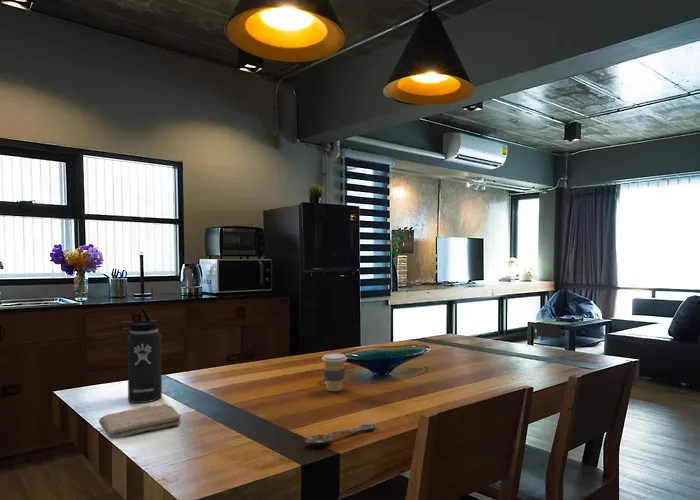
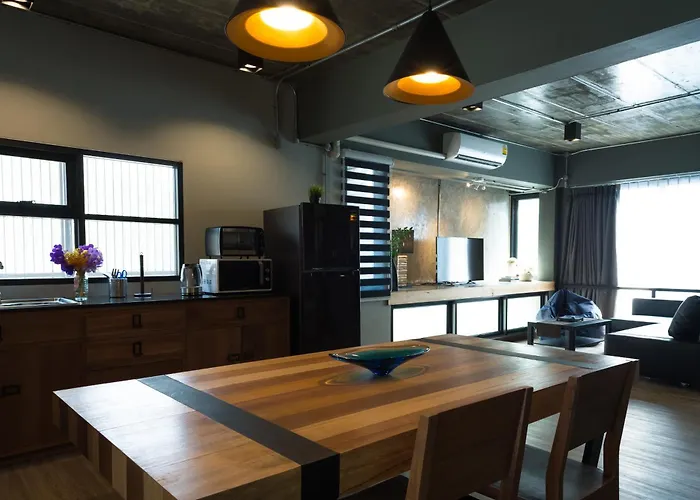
- washcloth [98,403,182,440]
- spoon [304,423,377,446]
- coffee cup [321,352,348,392]
- thermos bottle [118,306,163,404]
